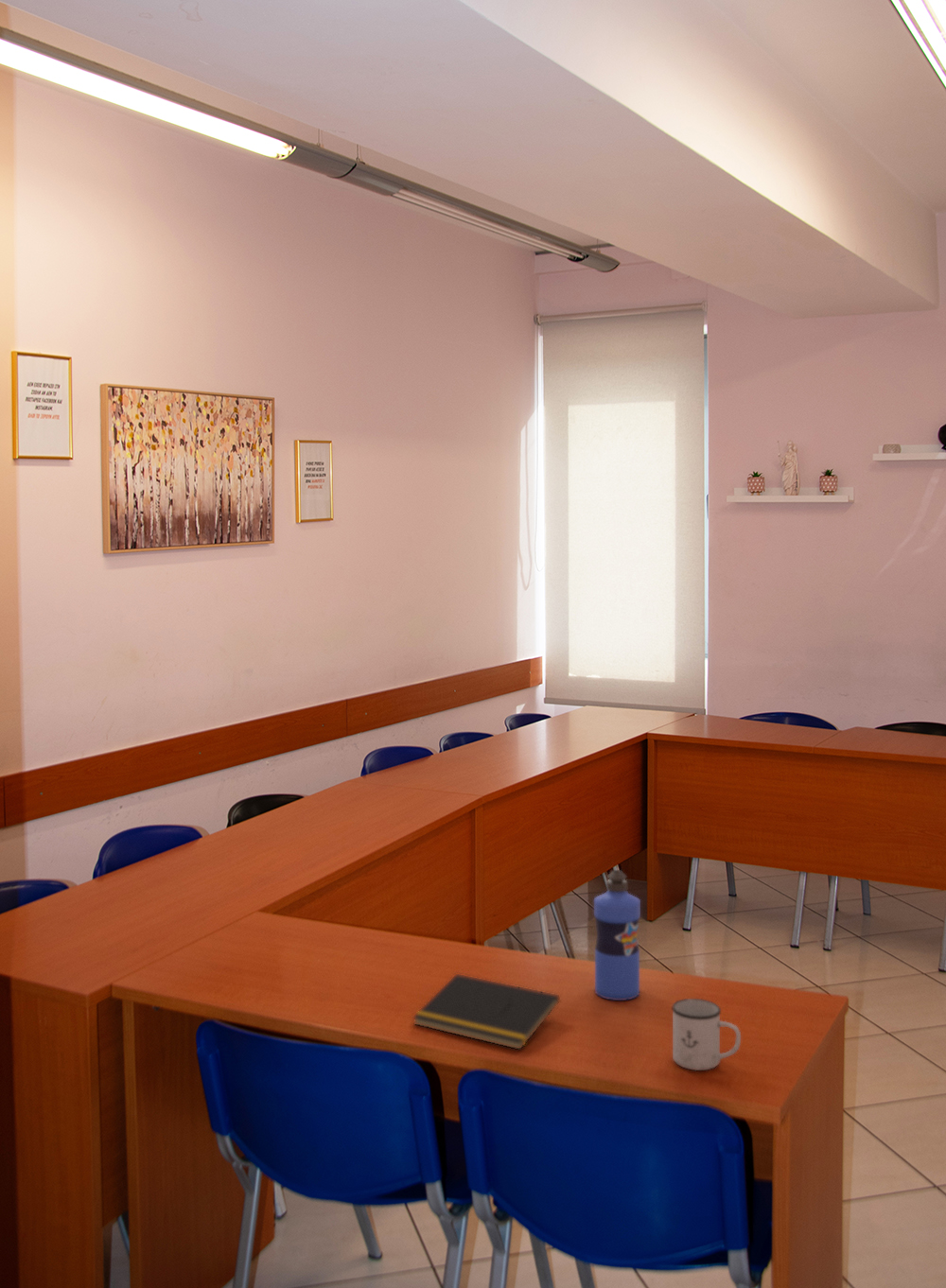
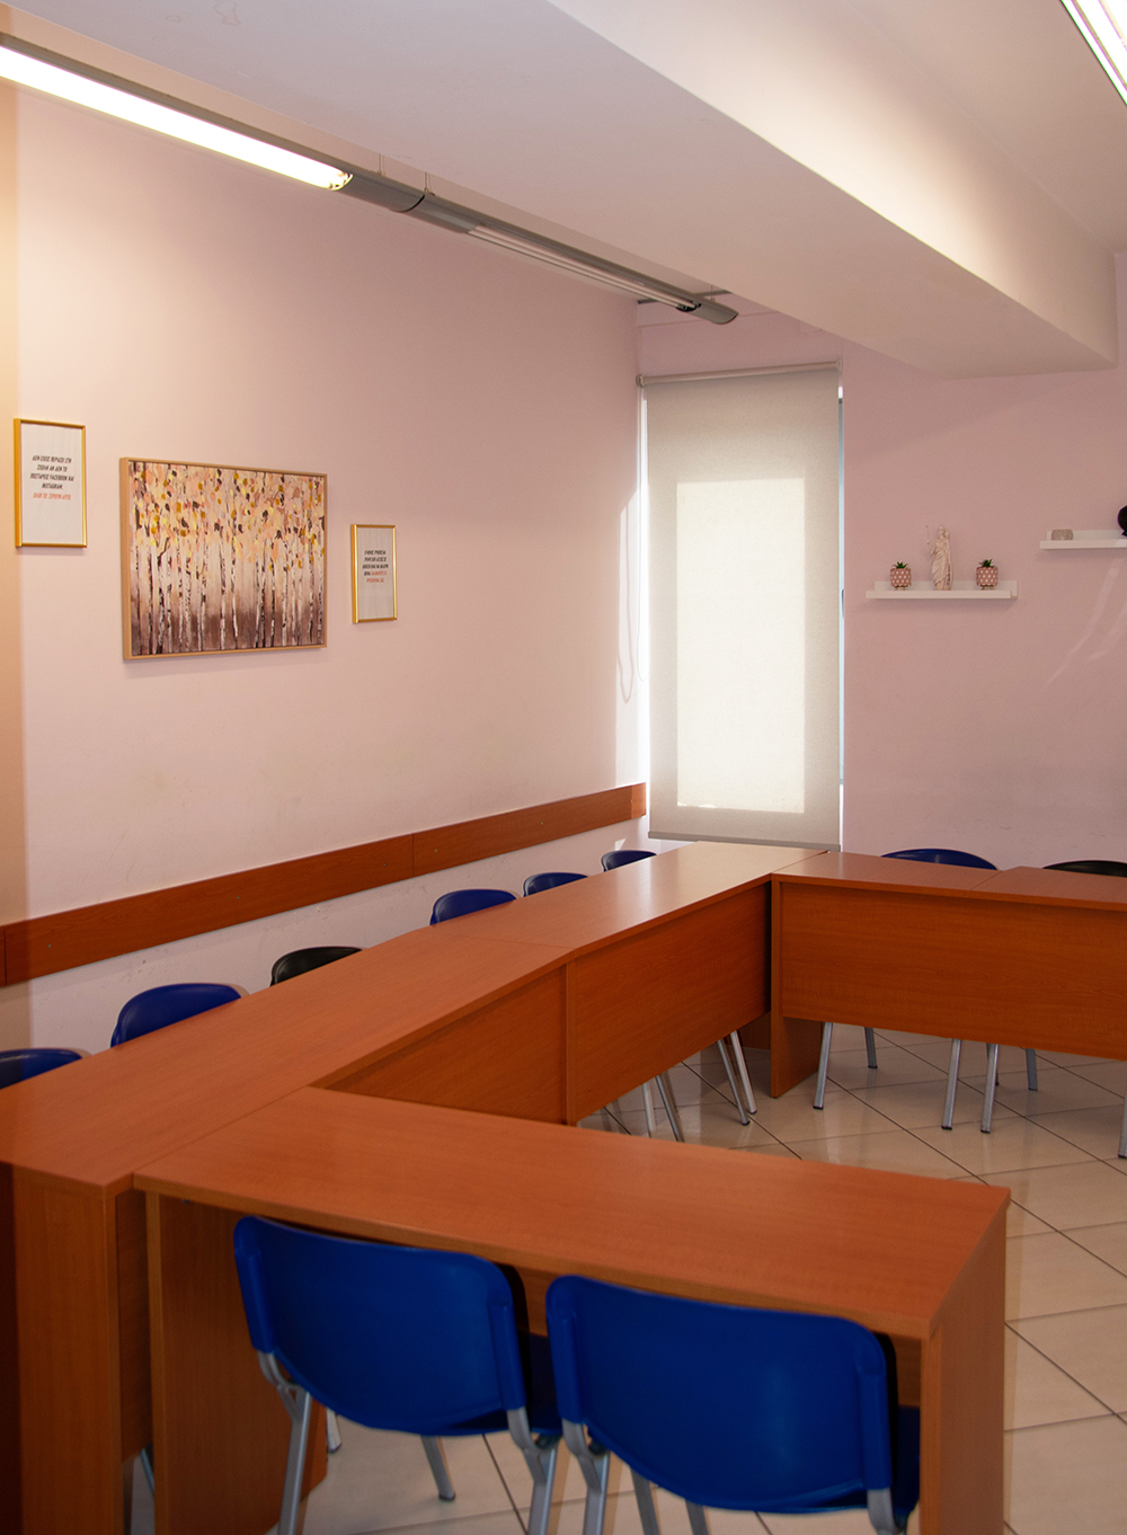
- notepad [412,973,561,1051]
- mug [671,998,742,1071]
- water bottle [593,869,641,1001]
